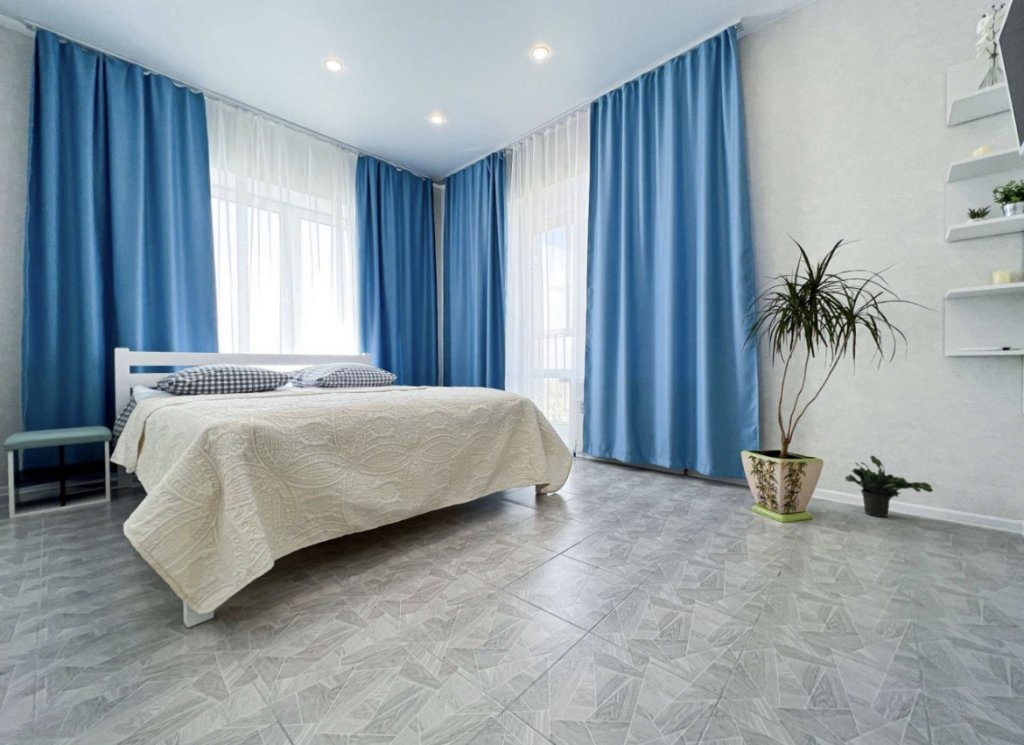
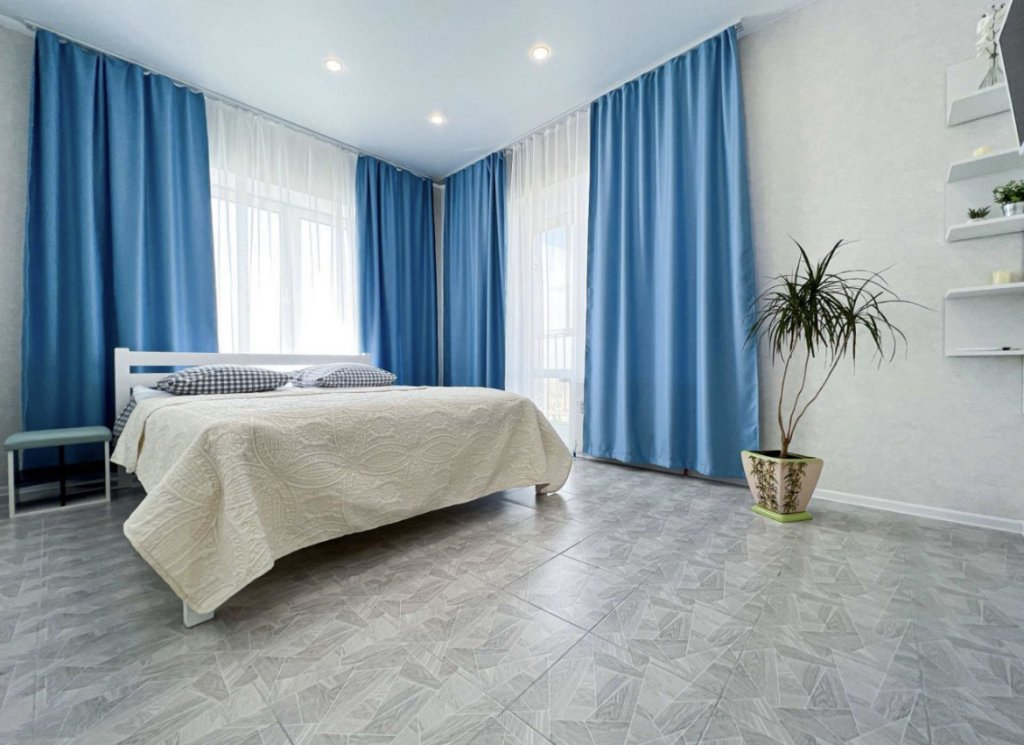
- potted plant [844,455,934,518]
